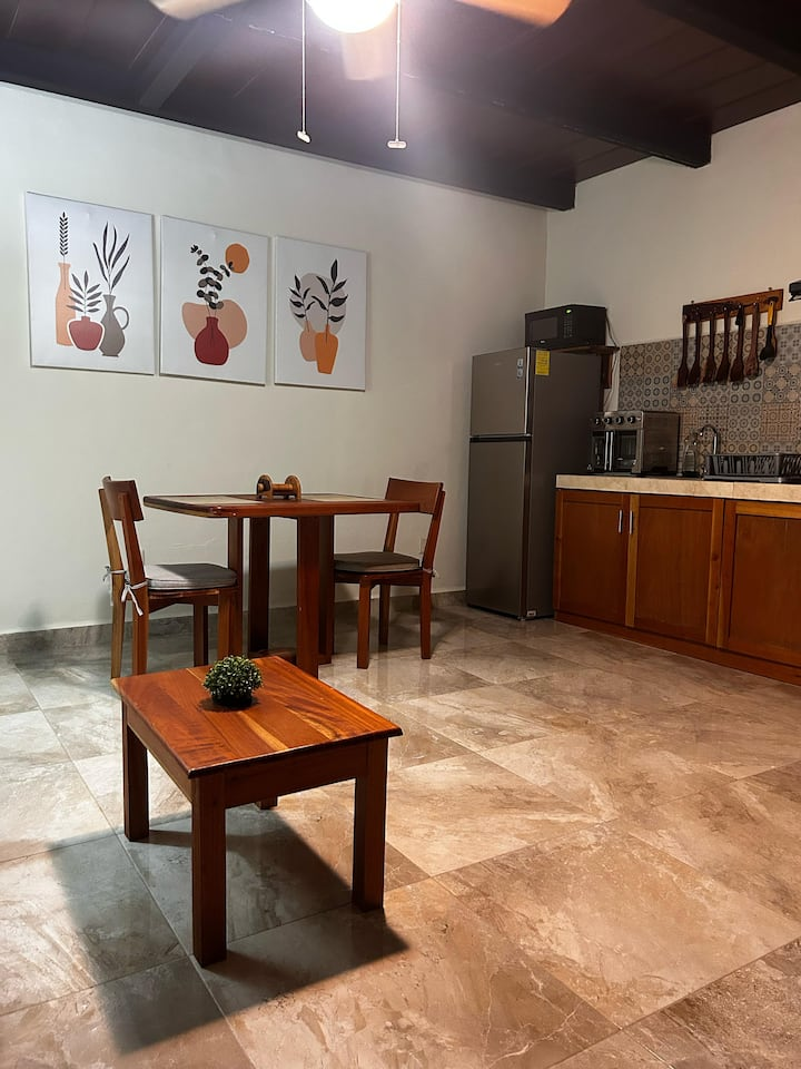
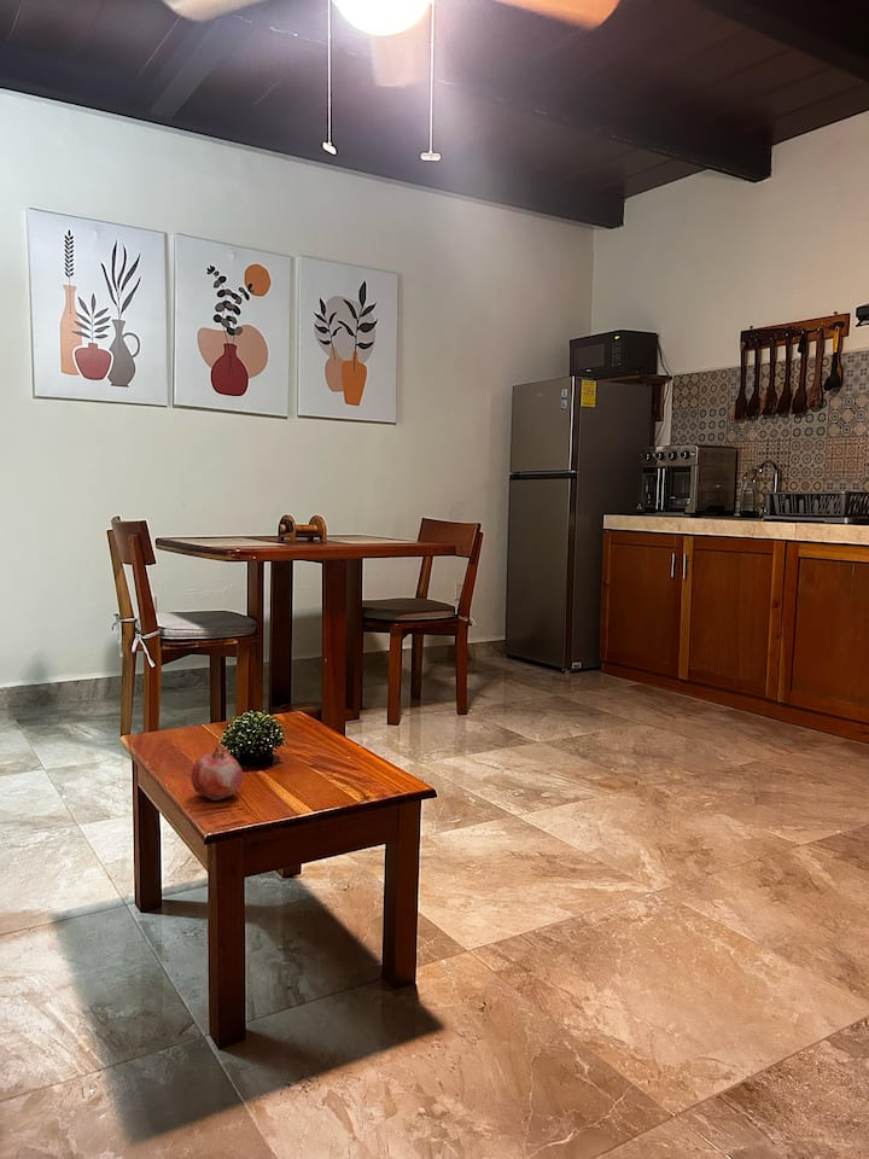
+ fruit [189,745,244,802]
